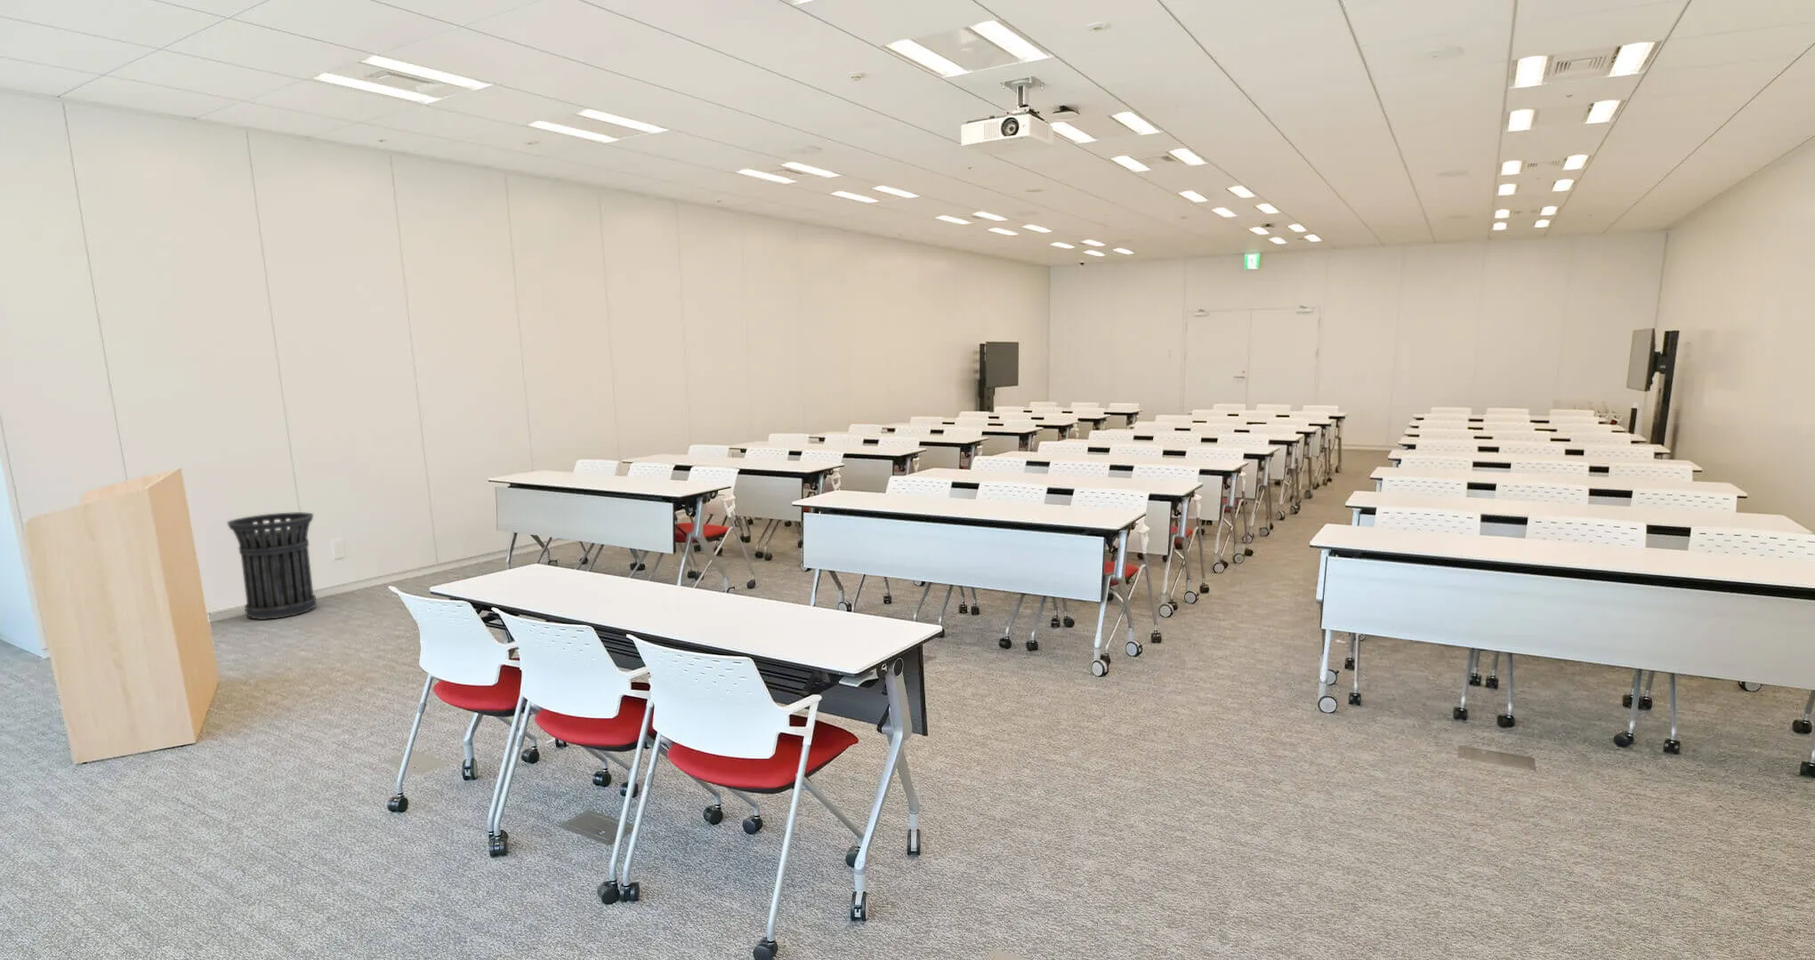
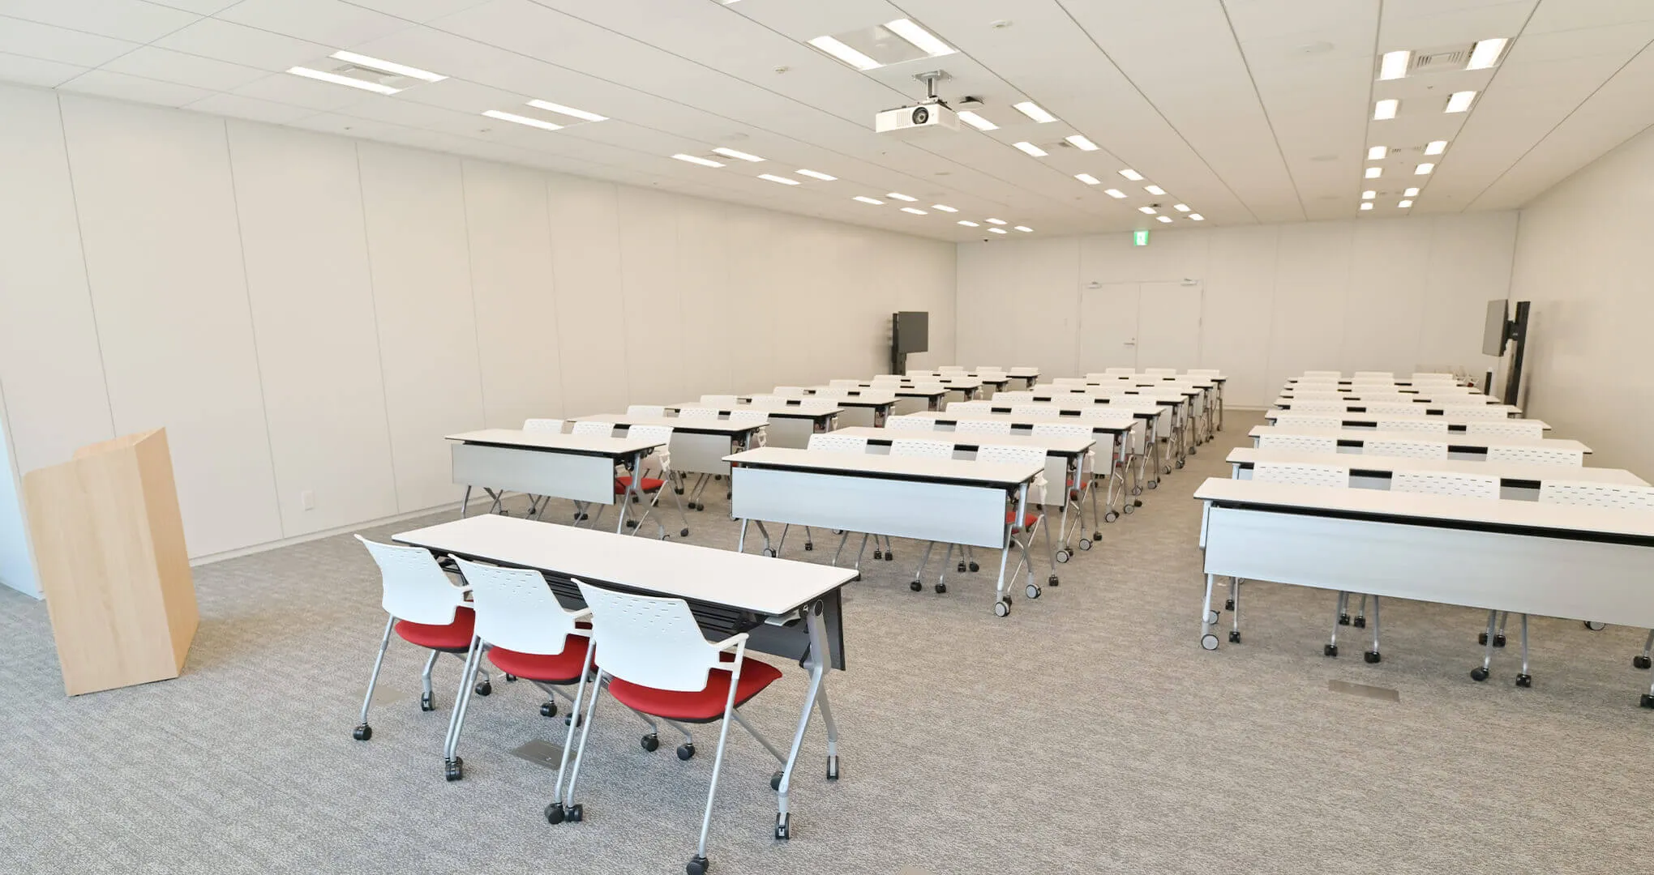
- trash can [226,511,318,620]
